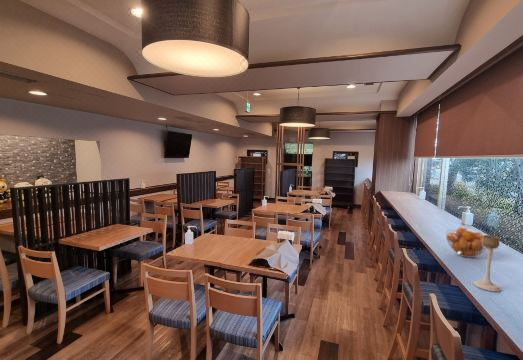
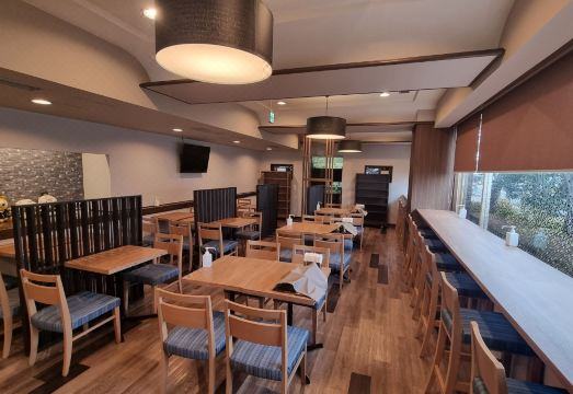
- fruit basket [445,226,487,259]
- candle holder [472,234,501,293]
